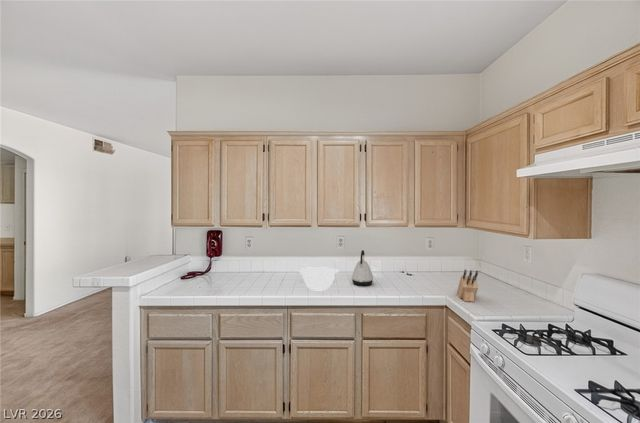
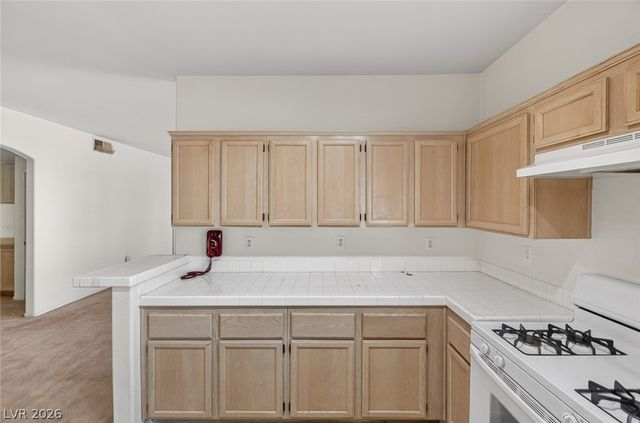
- kettle [351,249,374,287]
- knife block [456,268,479,303]
- mixing bowl [298,266,339,291]
